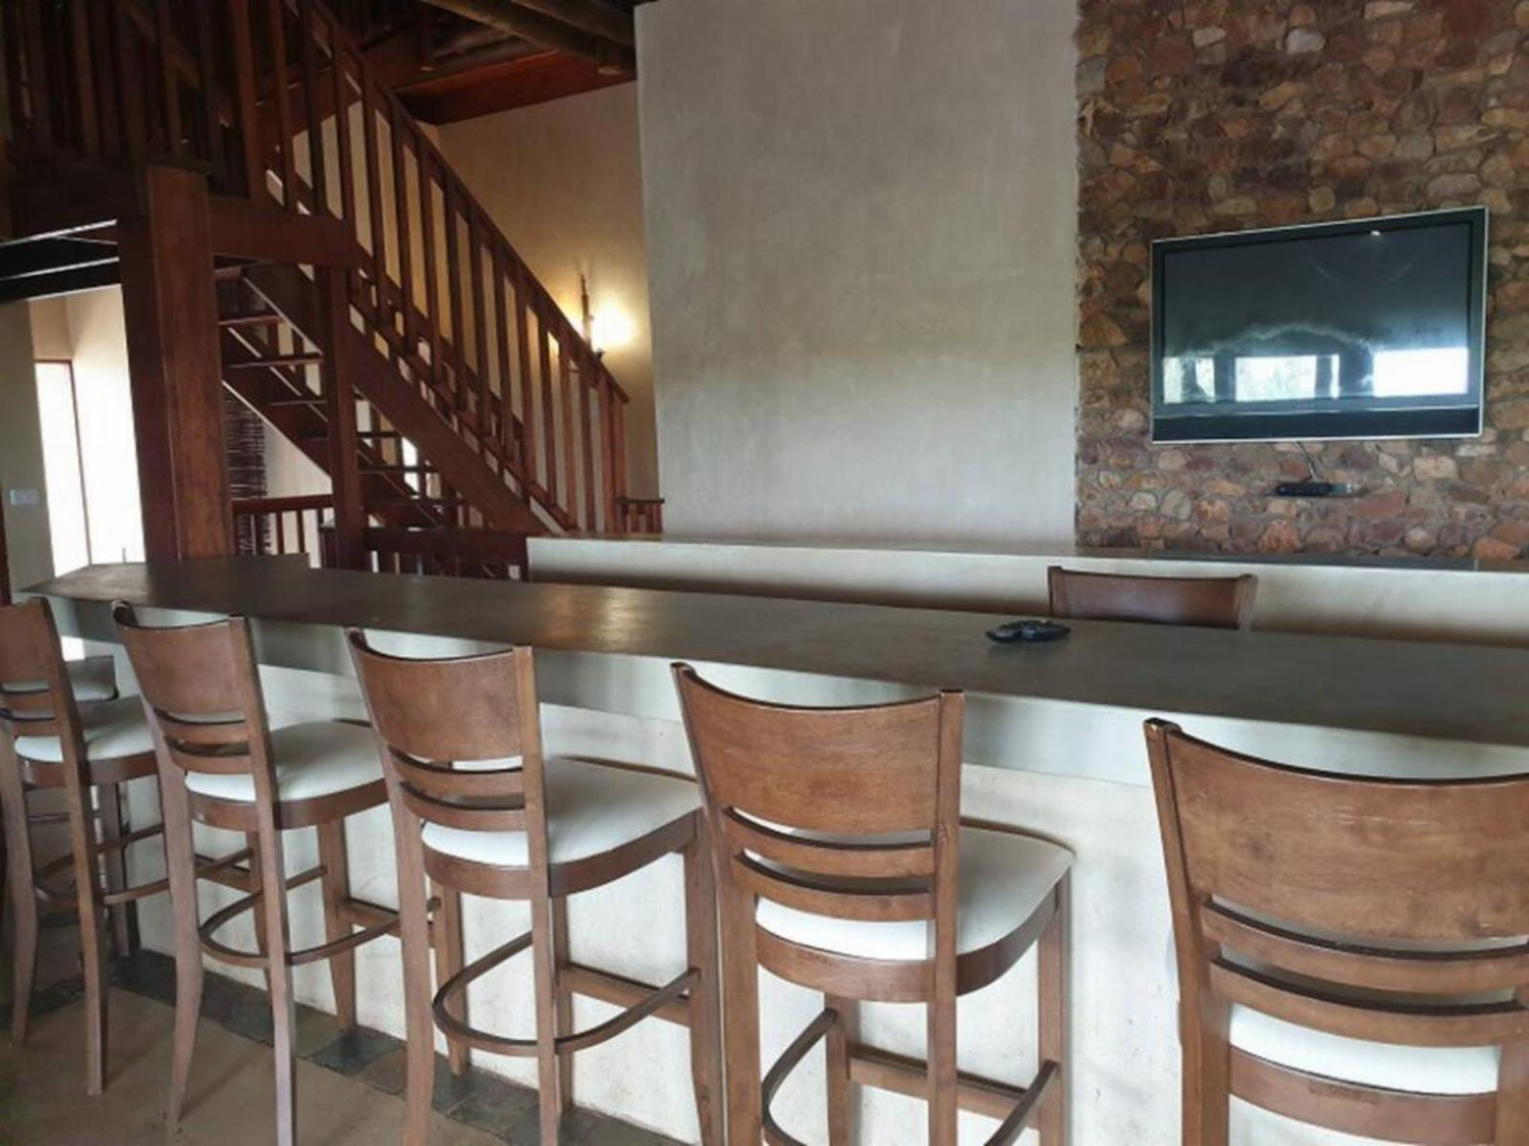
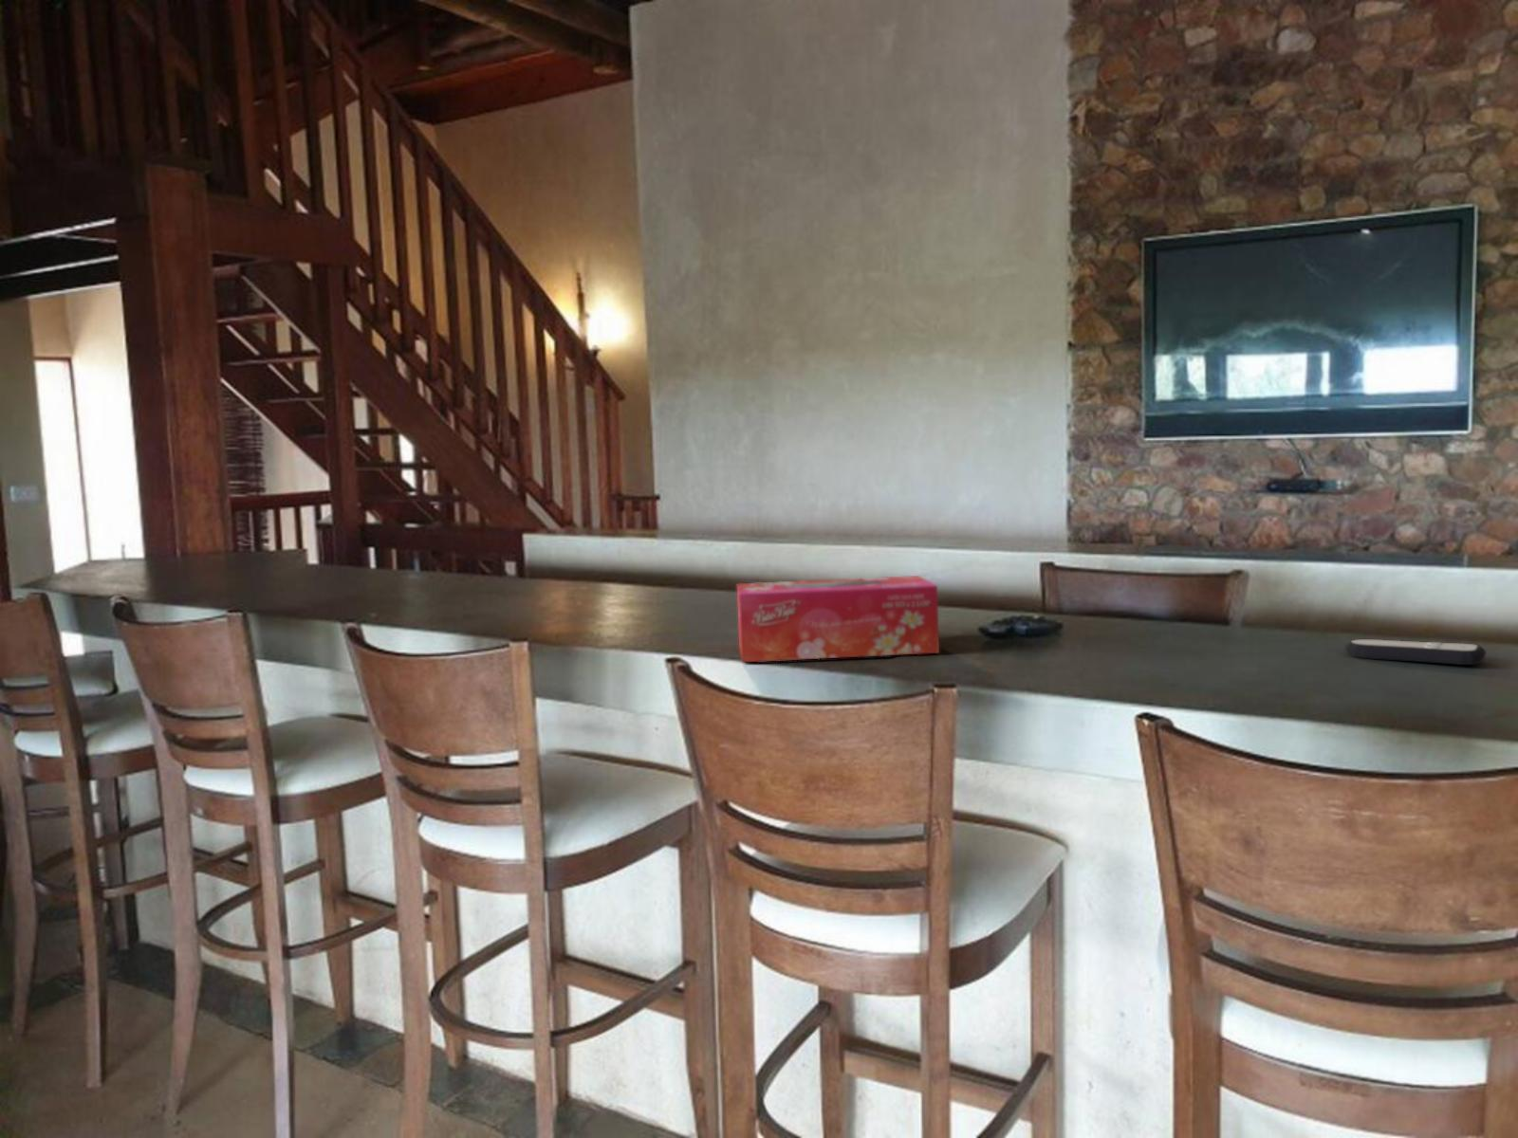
+ remote control [1343,638,1487,666]
+ tissue box [736,575,941,663]
